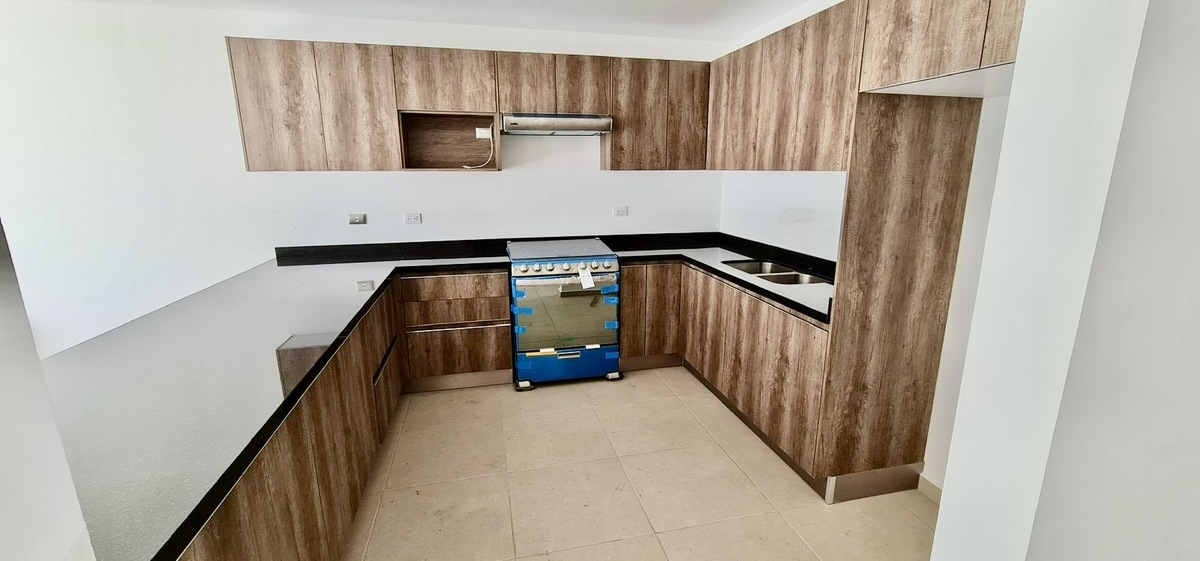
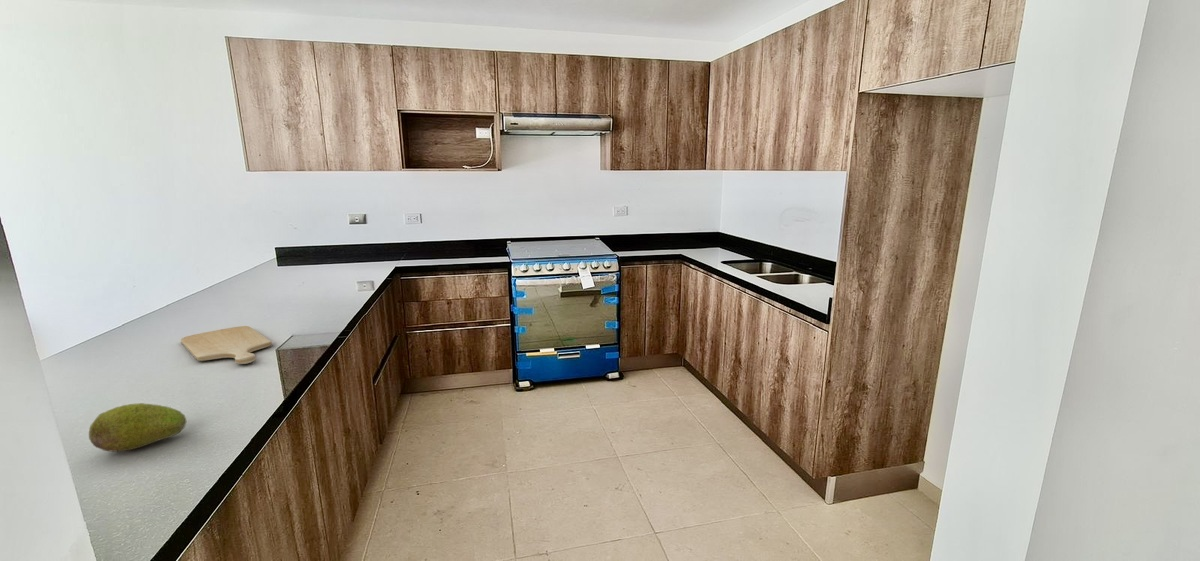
+ fruit [88,402,187,453]
+ chopping board [180,325,272,365]
